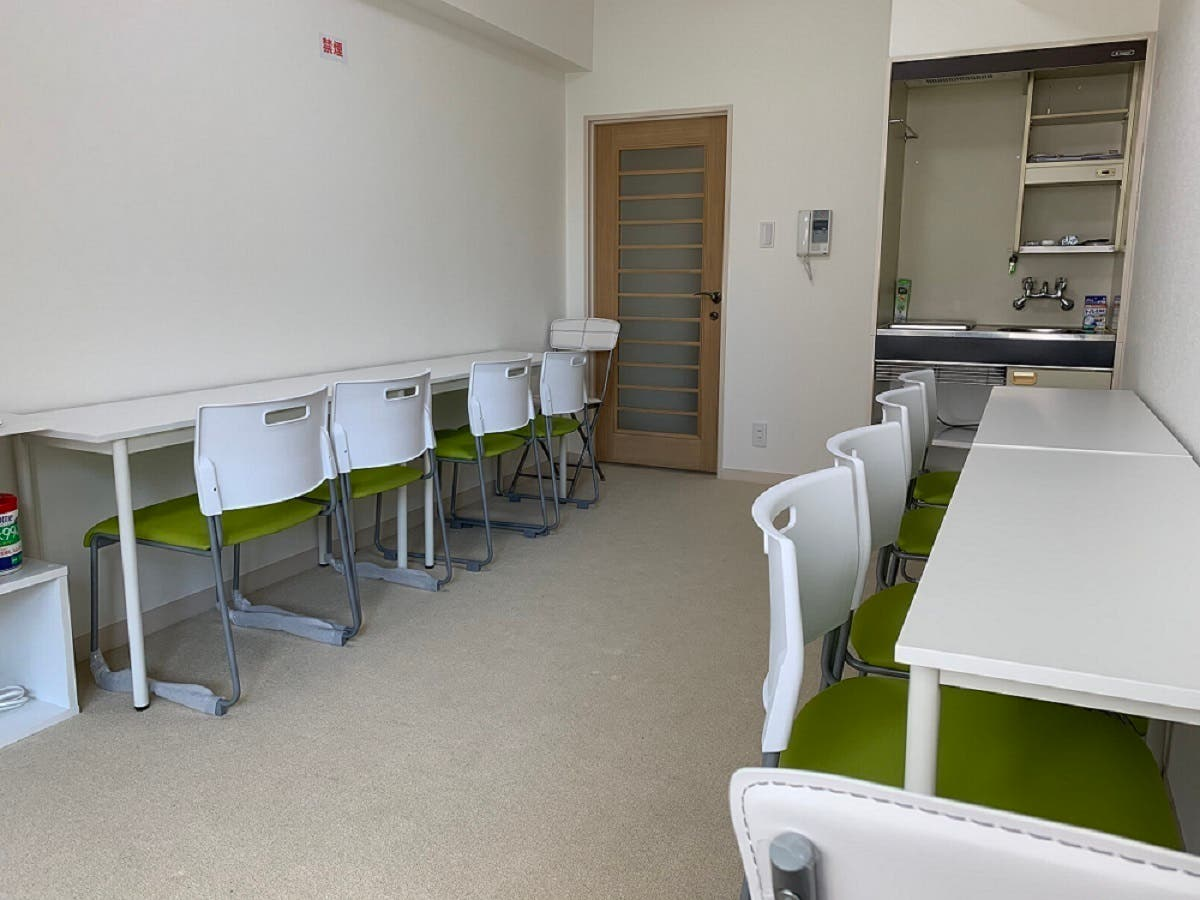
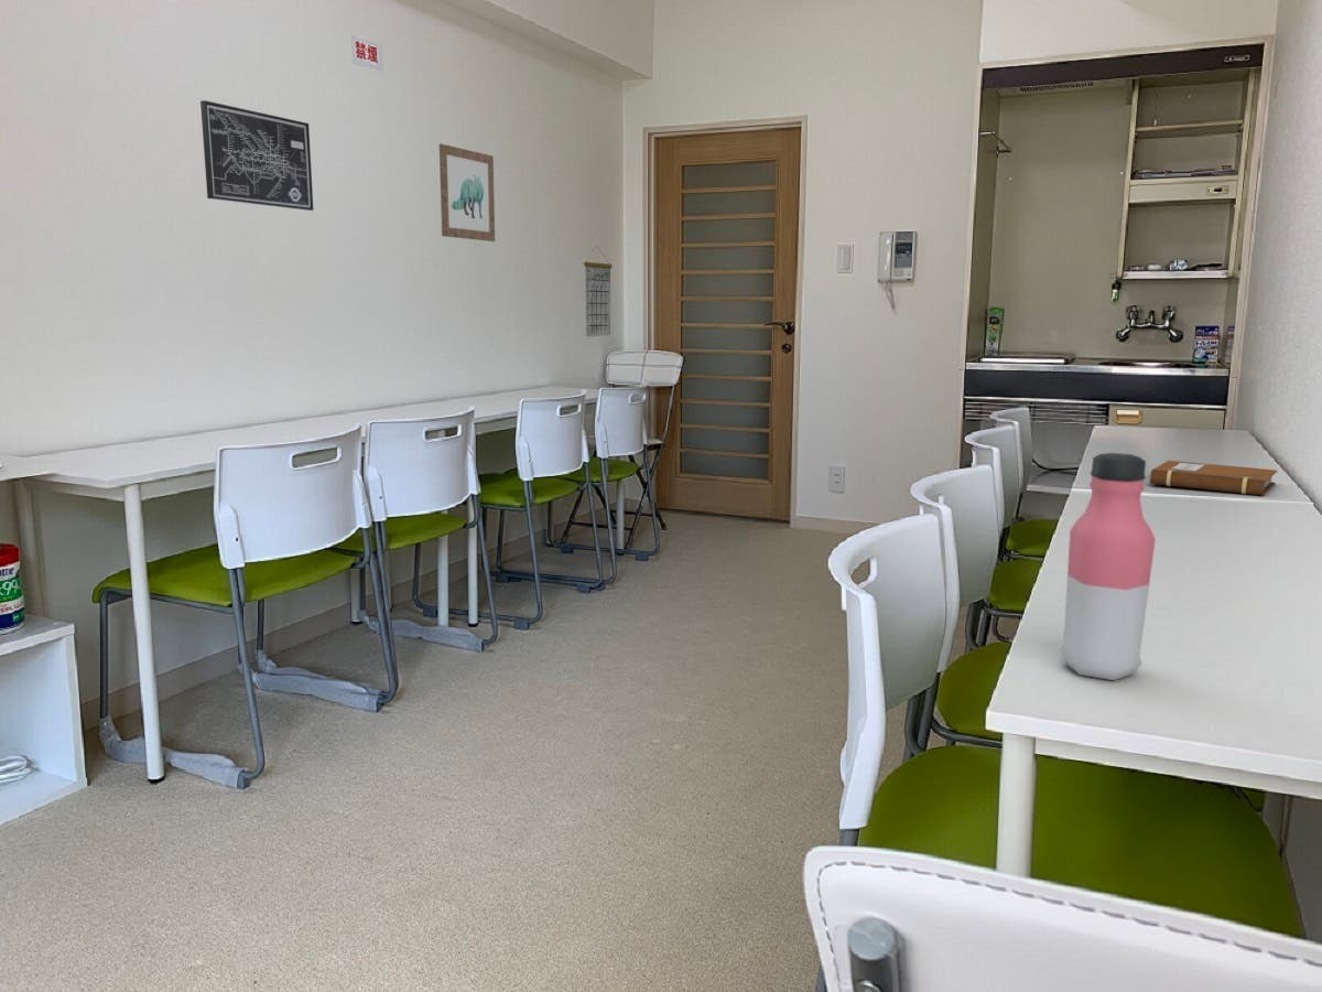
+ wall art [199,99,314,212]
+ notebook [1147,460,1278,497]
+ water bottle [1059,452,1157,681]
+ calendar [583,246,614,337]
+ wall art [438,142,496,242]
